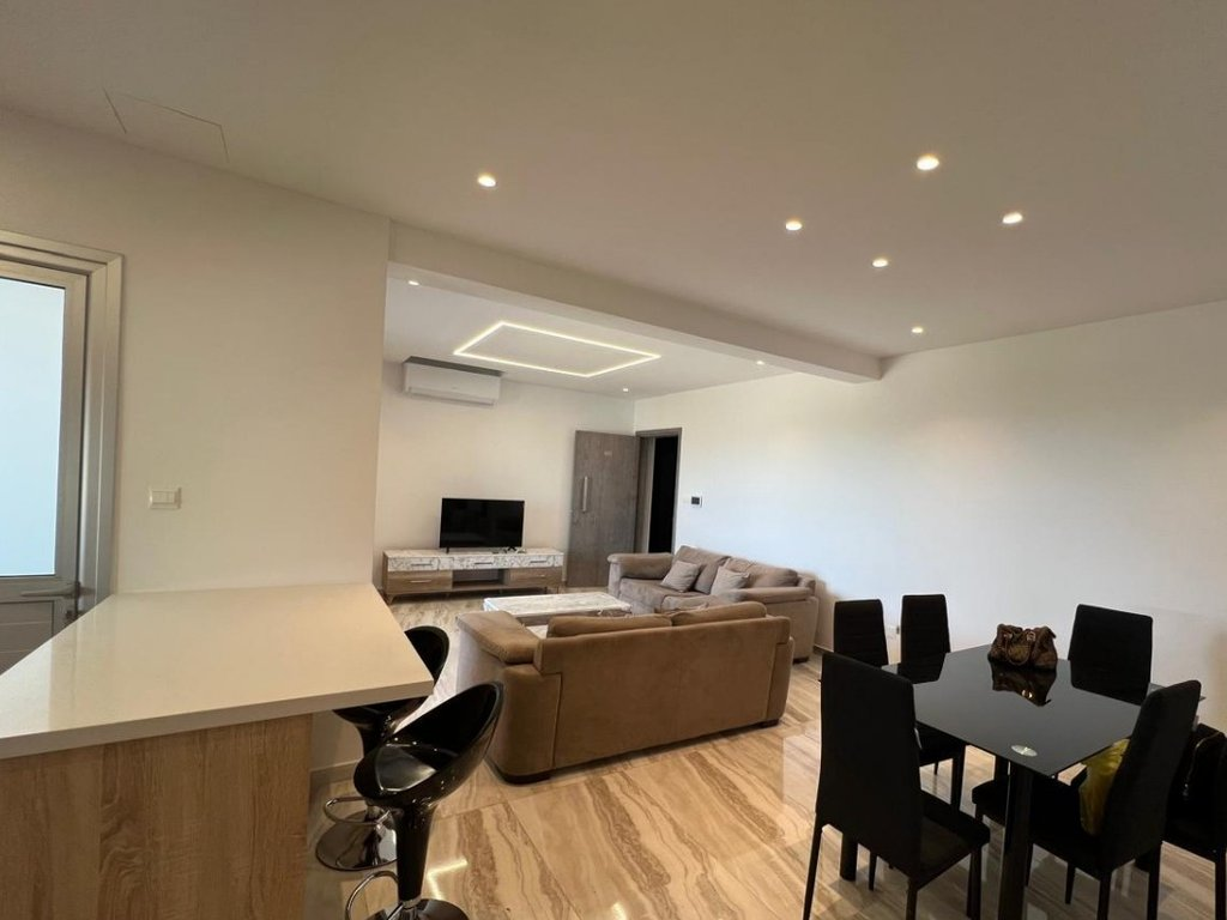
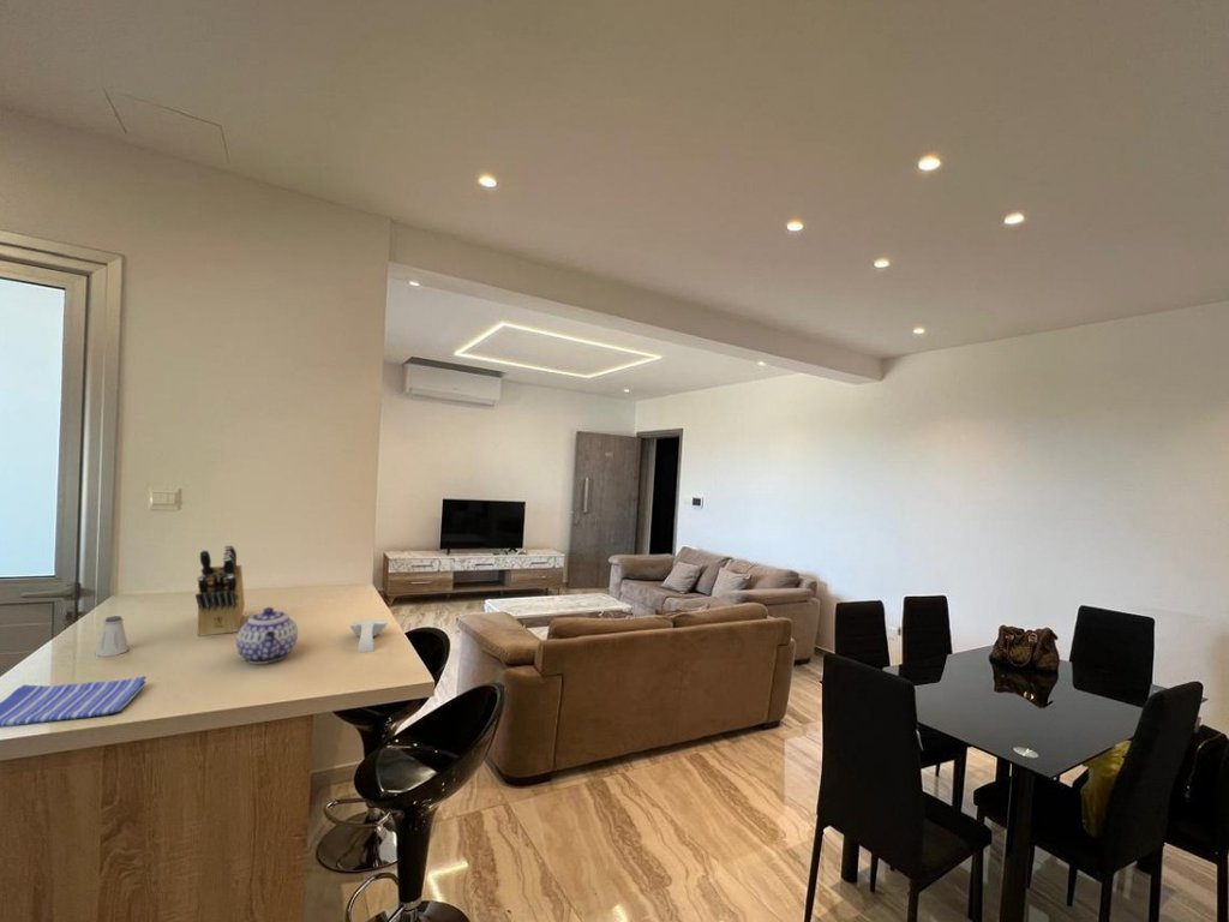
+ saltshaker [94,615,130,658]
+ spoon rest [349,618,389,654]
+ dish towel [0,675,148,728]
+ teapot [235,606,299,665]
+ knife block [194,544,246,637]
